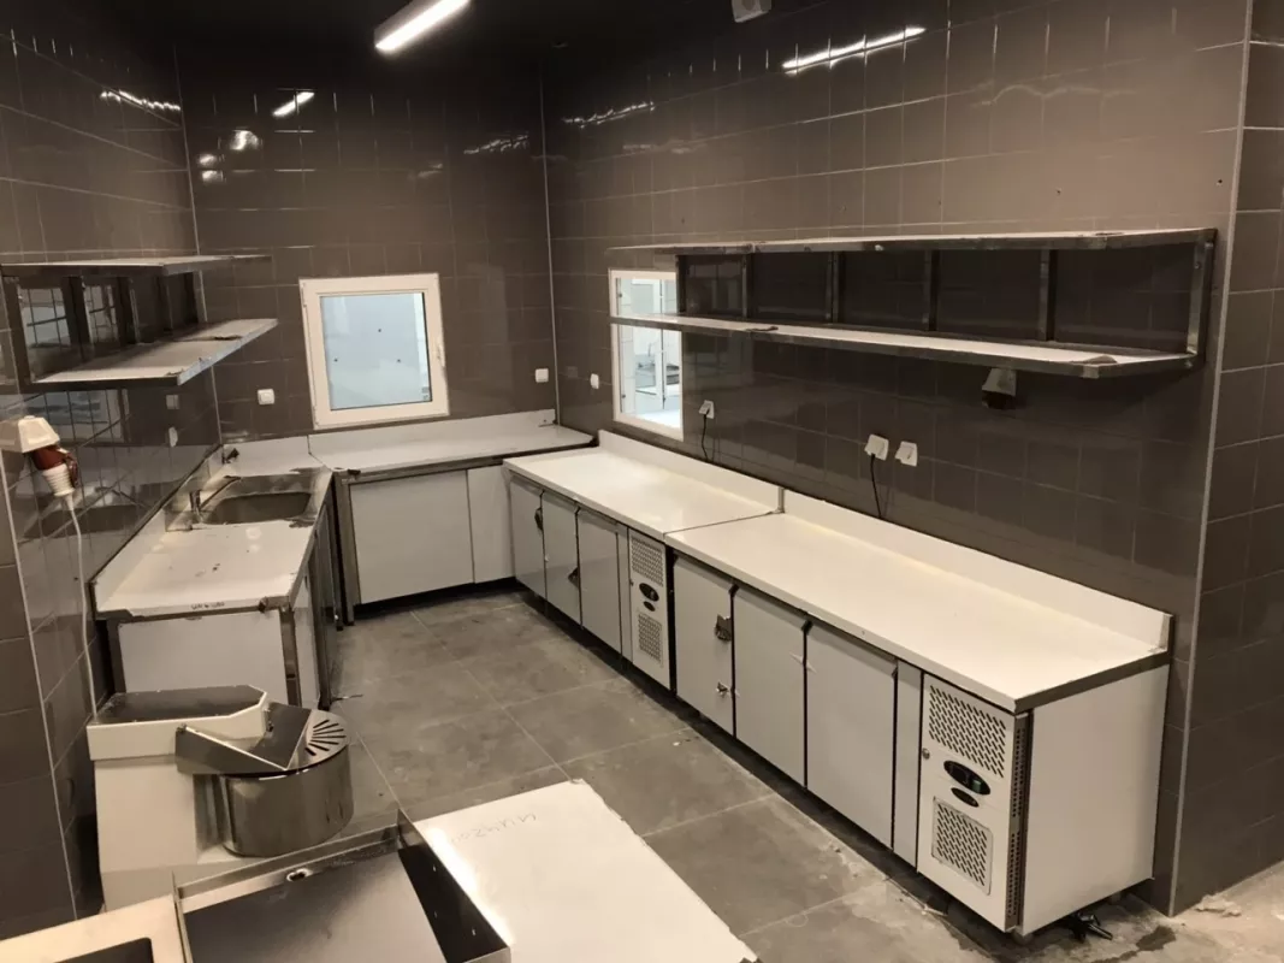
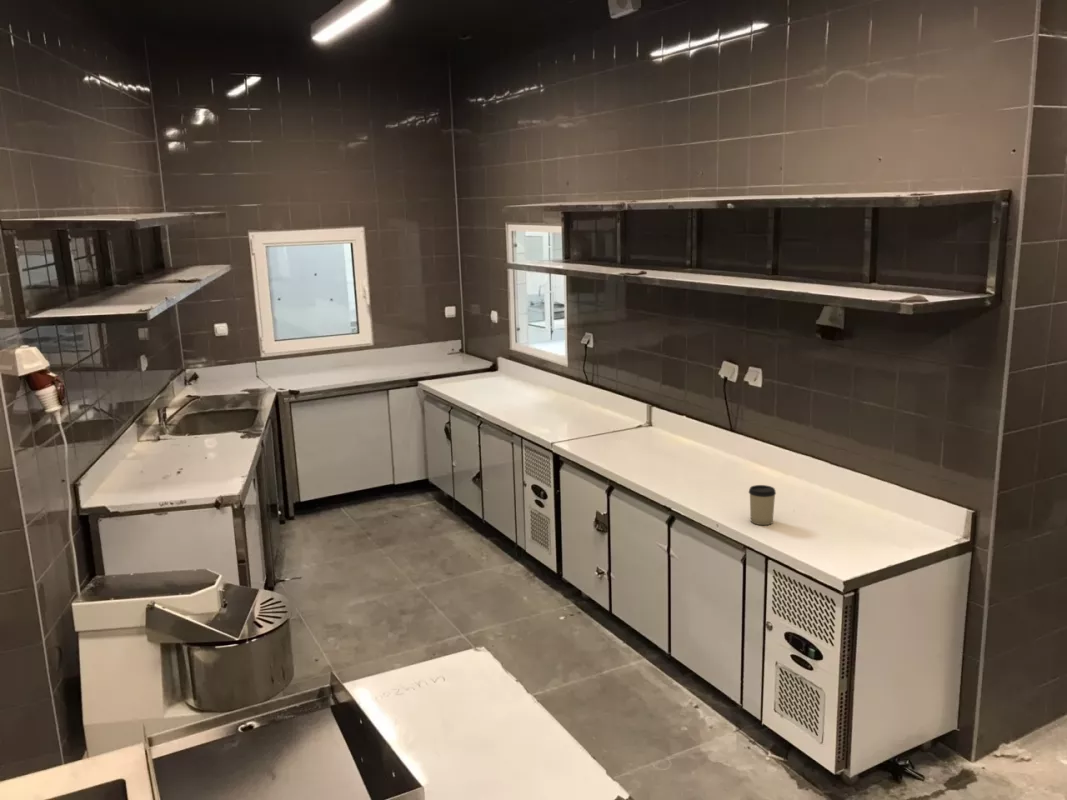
+ cup [748,484,777,526]
